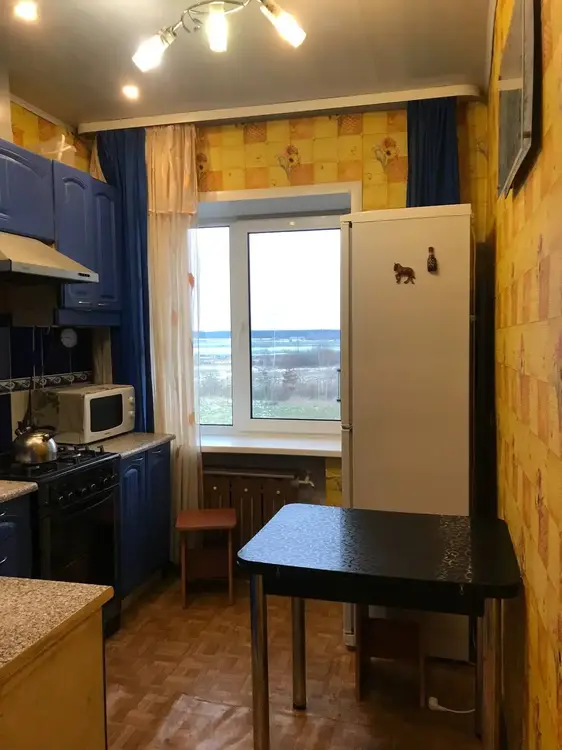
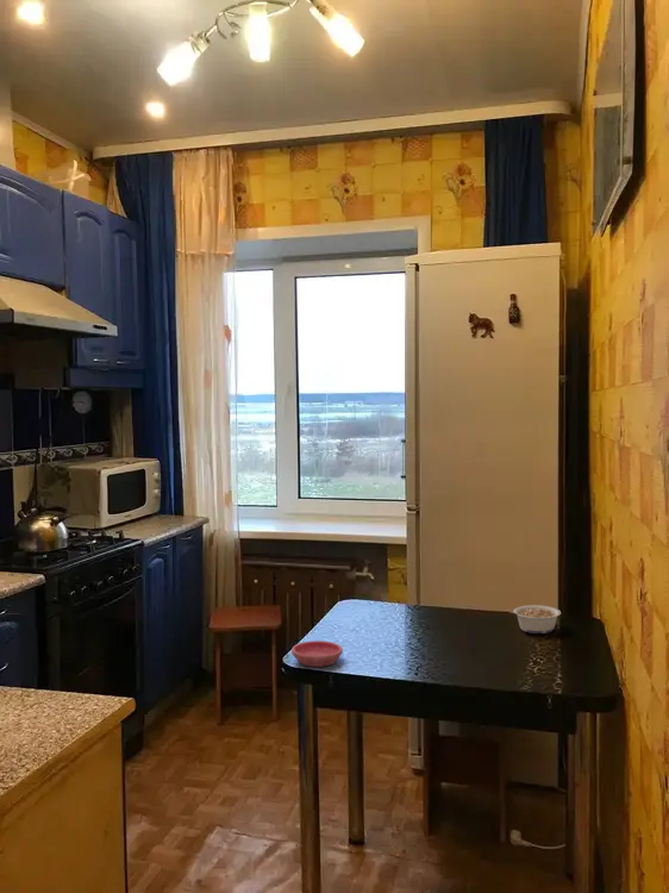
+ saucer [290,639,344,668]
+ legume [507,604,562,635]
